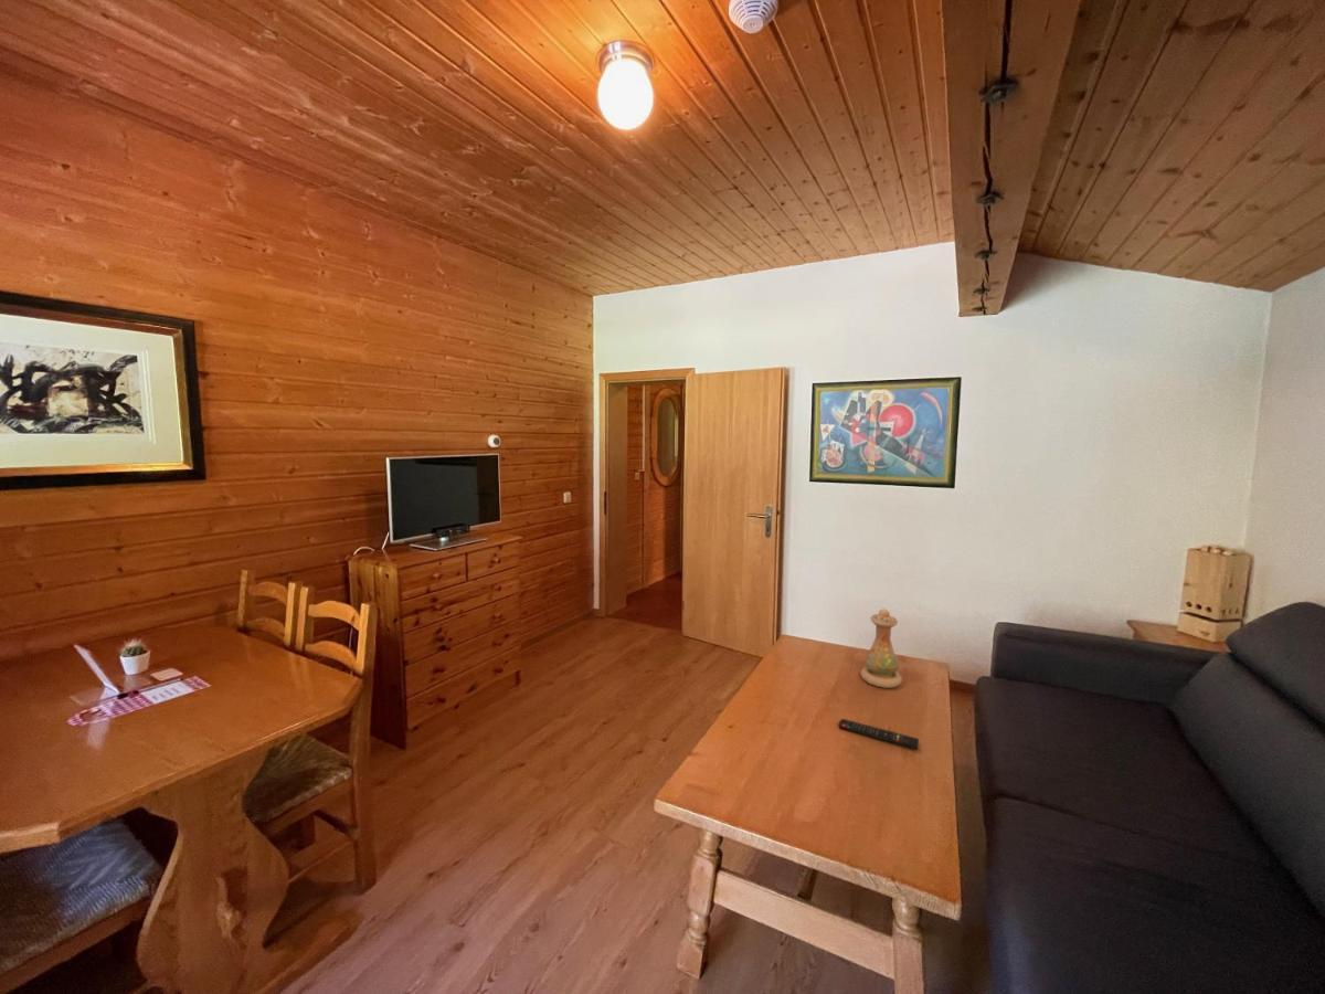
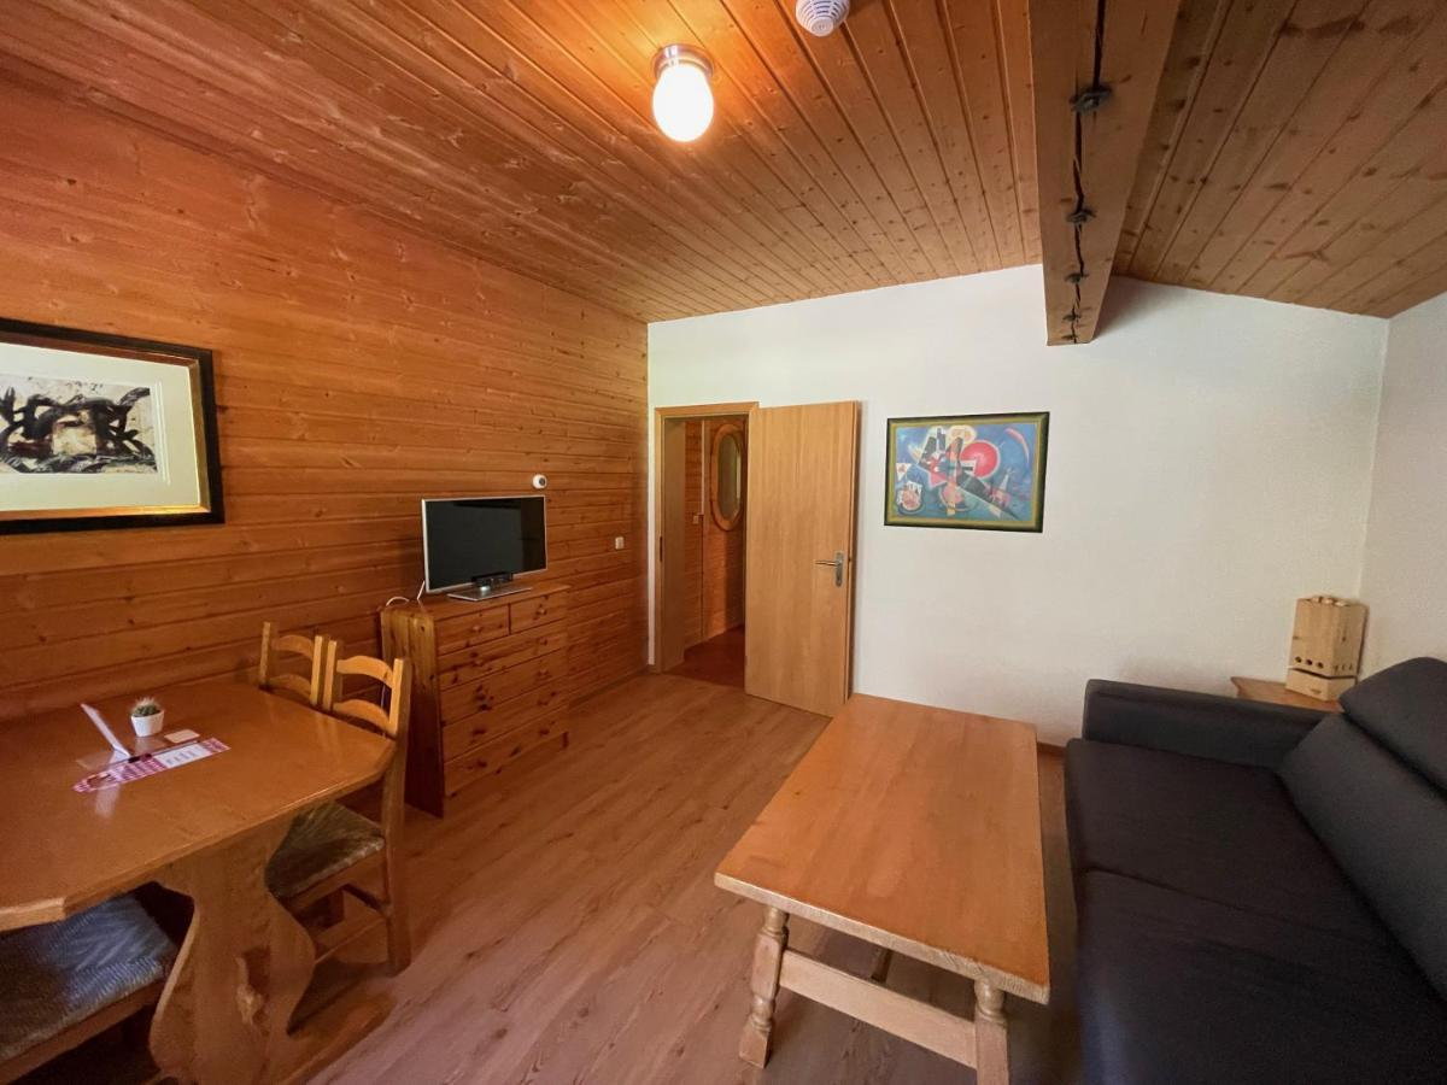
- remote control [838,718,920,750]
- vase [859,607,903,689]
